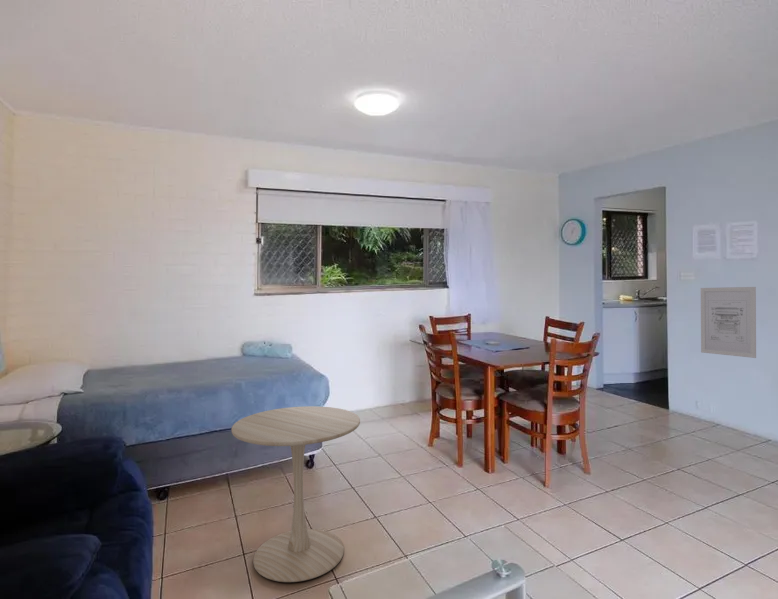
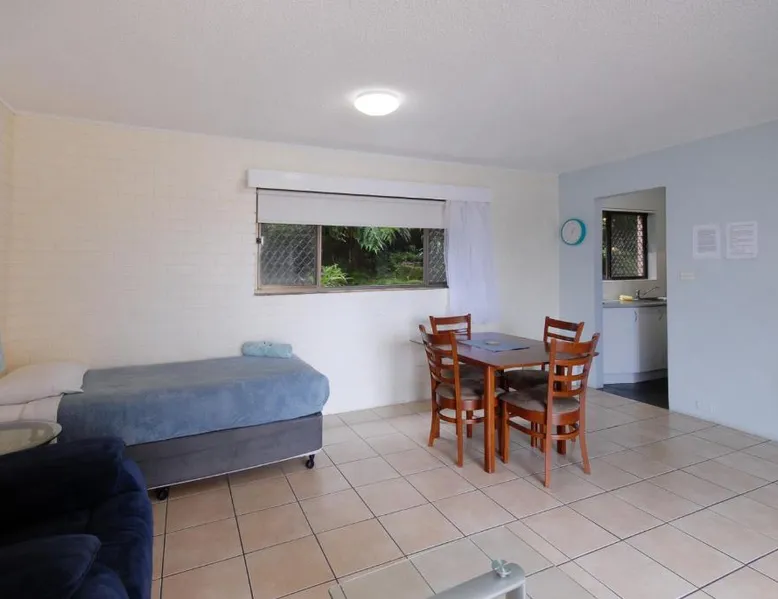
- wall art [700,286,757,359]
- side table [230,405,361,583]
